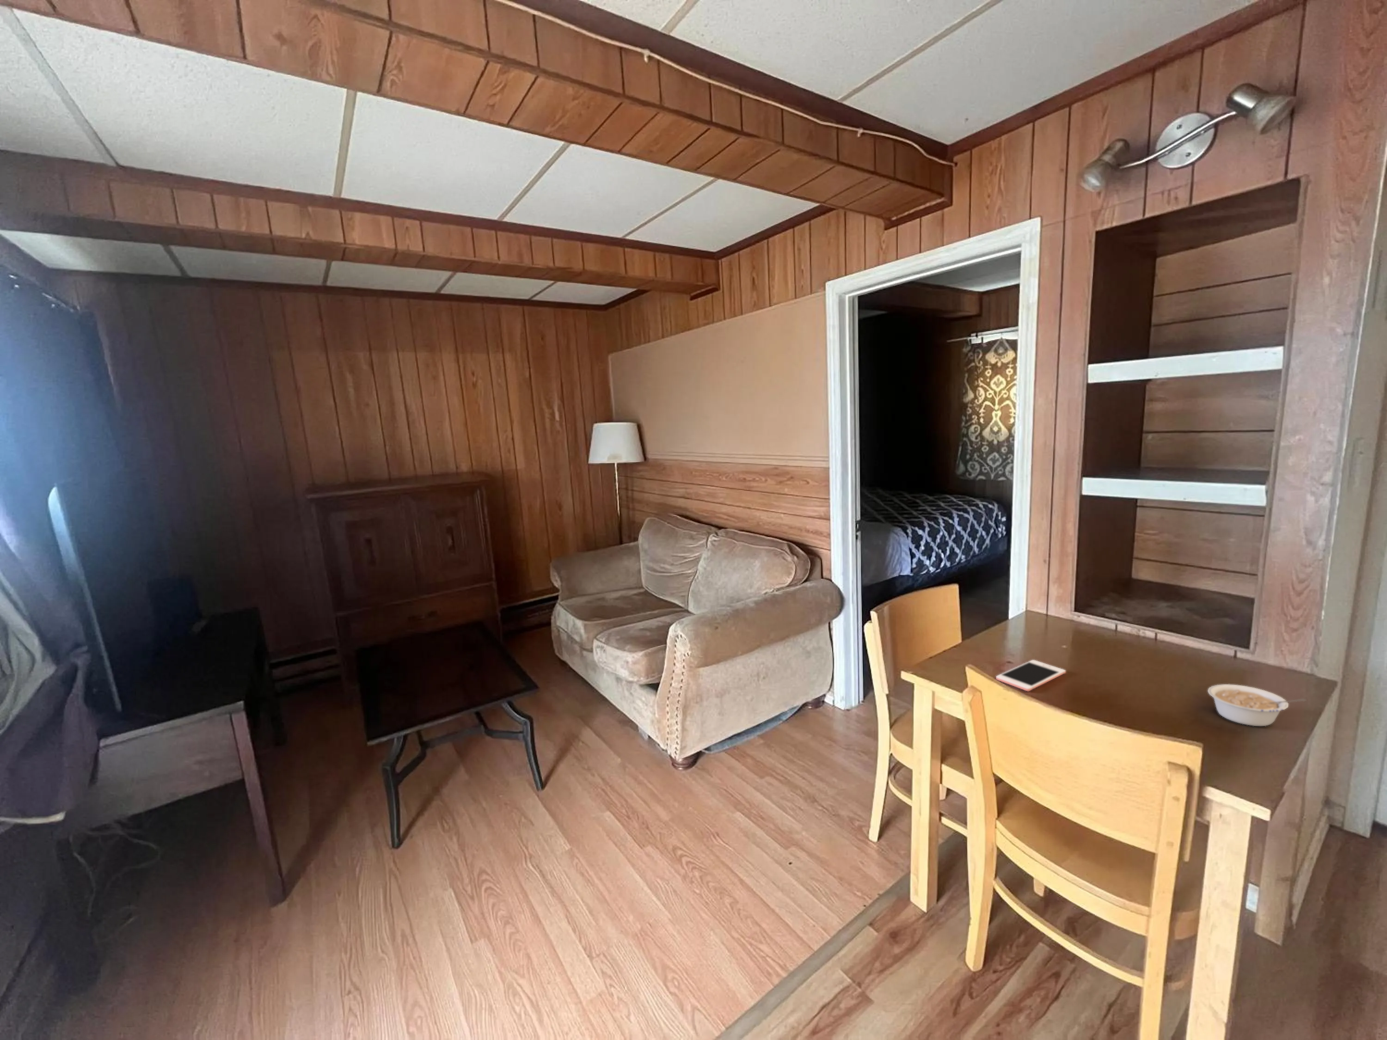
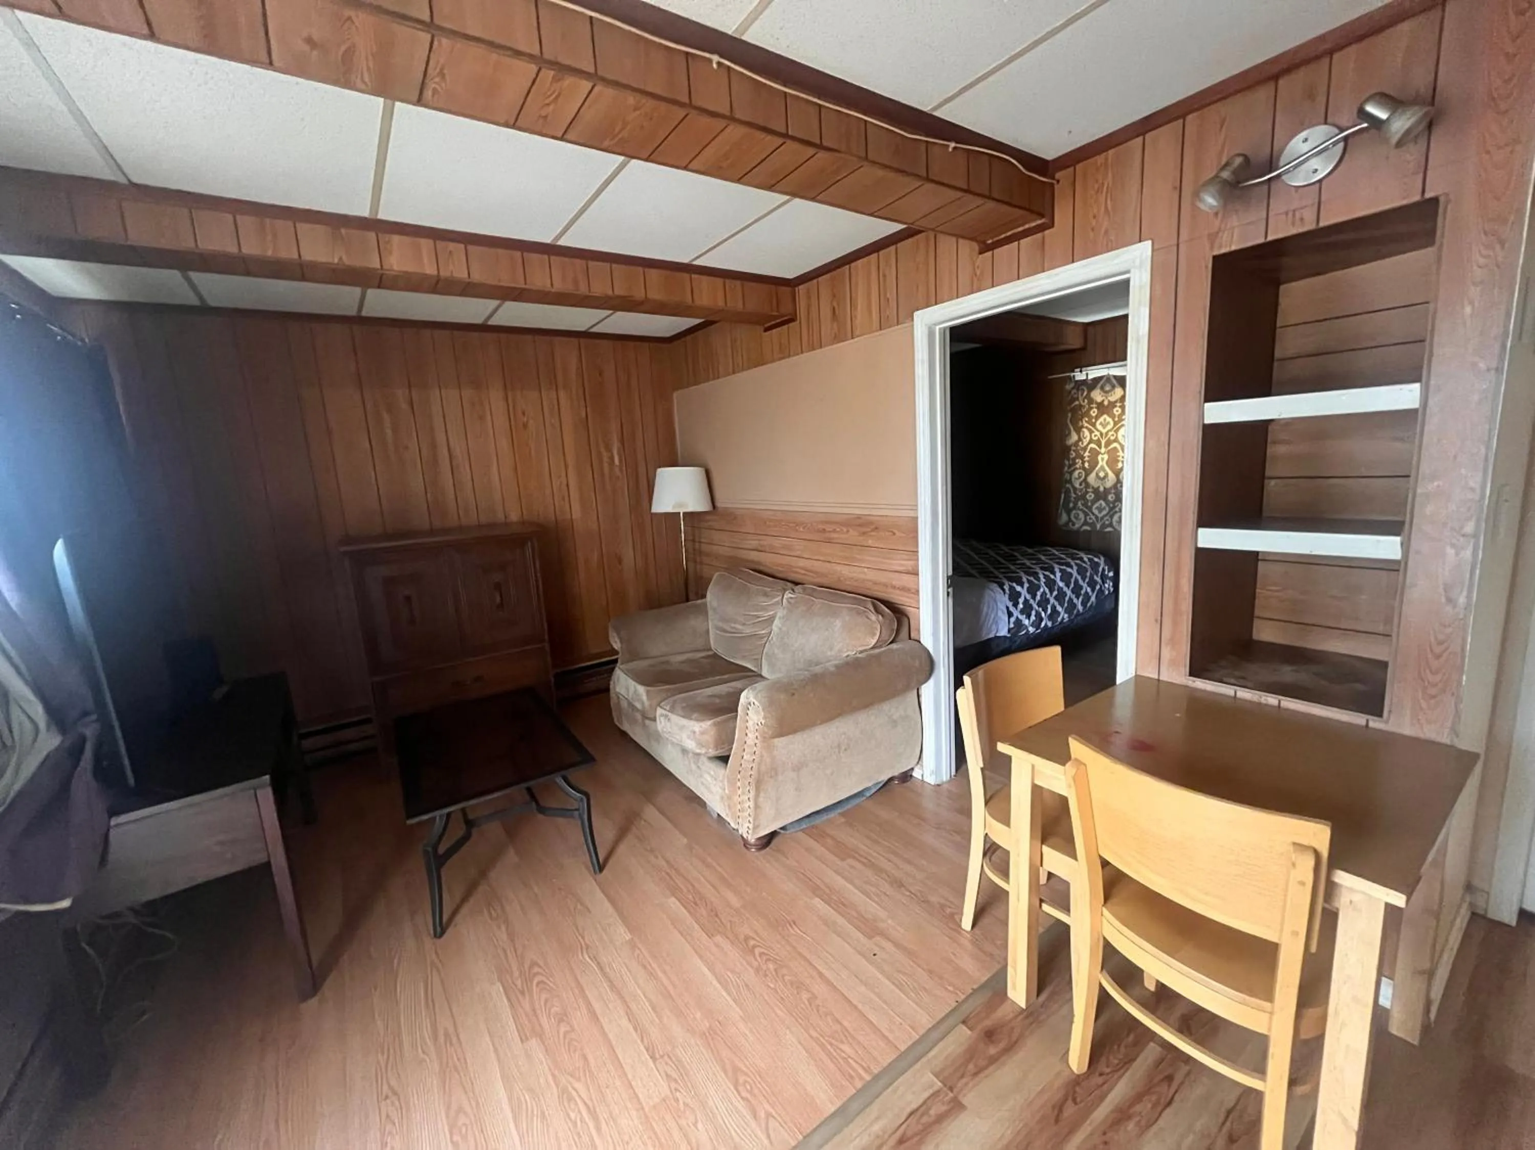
- cell phone [995,659,1066,692]
- legume [1207,684,1306,726]
